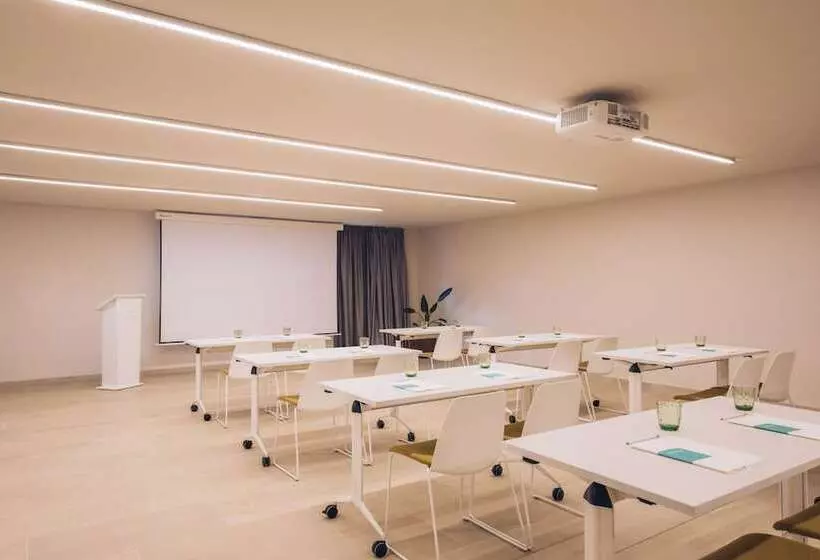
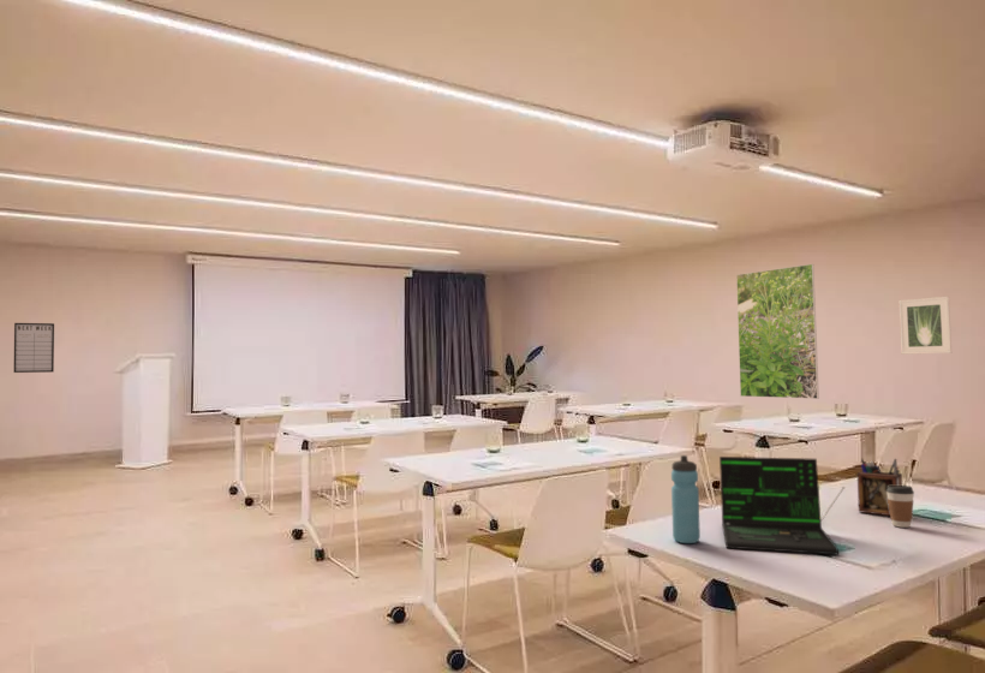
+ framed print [735,263,820,400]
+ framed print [897,296,953,356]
+ water bottle [670,454,702,544]
+ desk organizer [856,458,903,517]
+ writing board [12,322,55,374]
+ laptop [718,455,846,556]
+ coffee cup [886,484,915,529]
